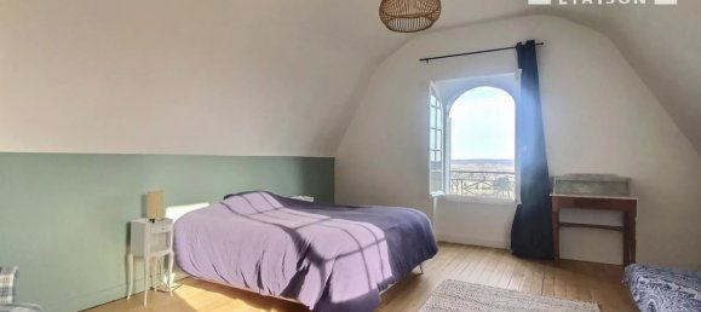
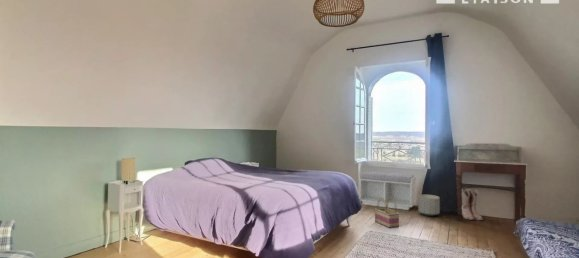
+ bench [358,171,417,211]
+ planter [417,194,441,217]
+ boots [461,188,484,221]
+ basket [374,198,400,229]
